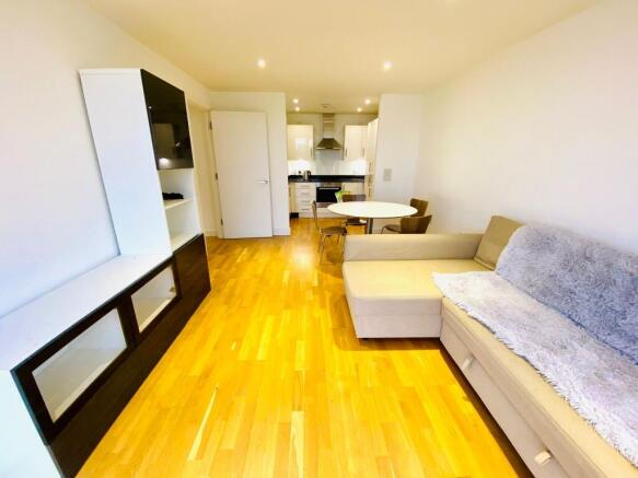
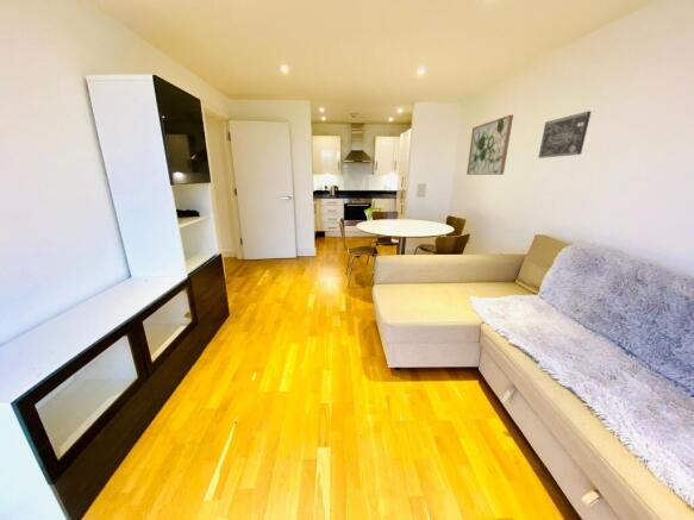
+ wall art [537,109,593,159]
+ wall art [465,114,514,176]
